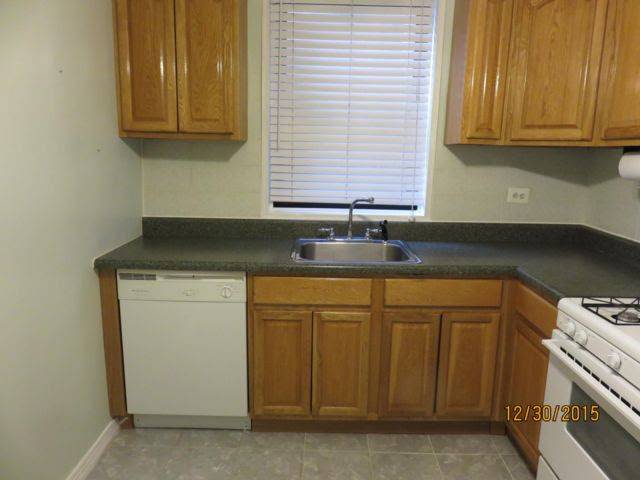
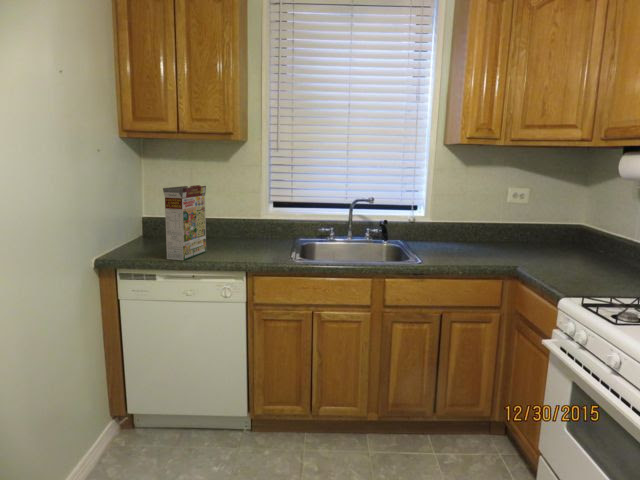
+ cereal box [162,184,207,261]
